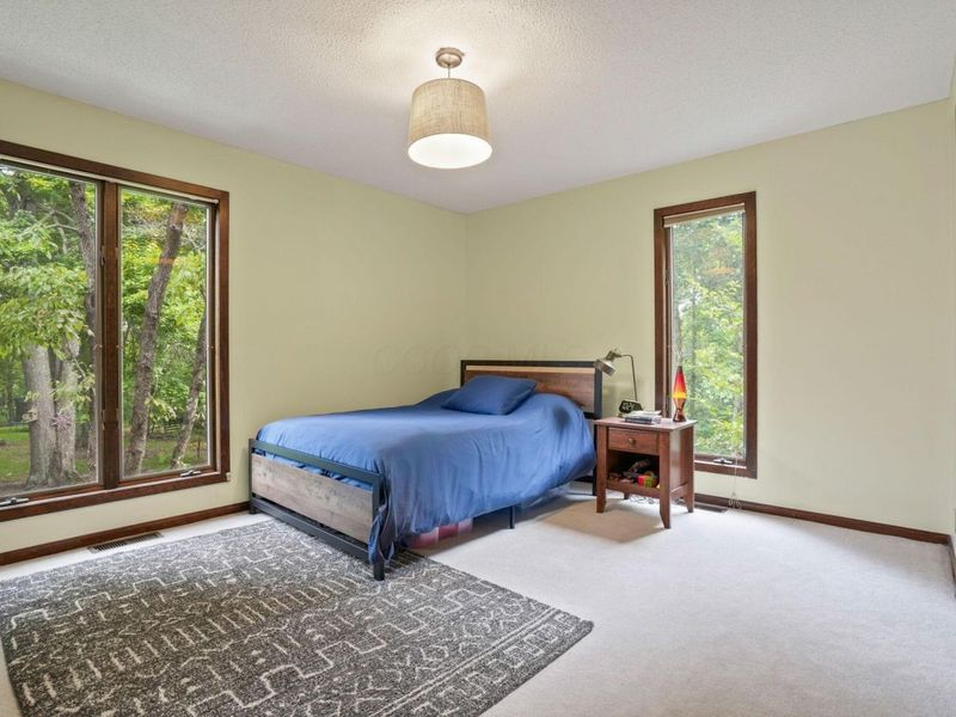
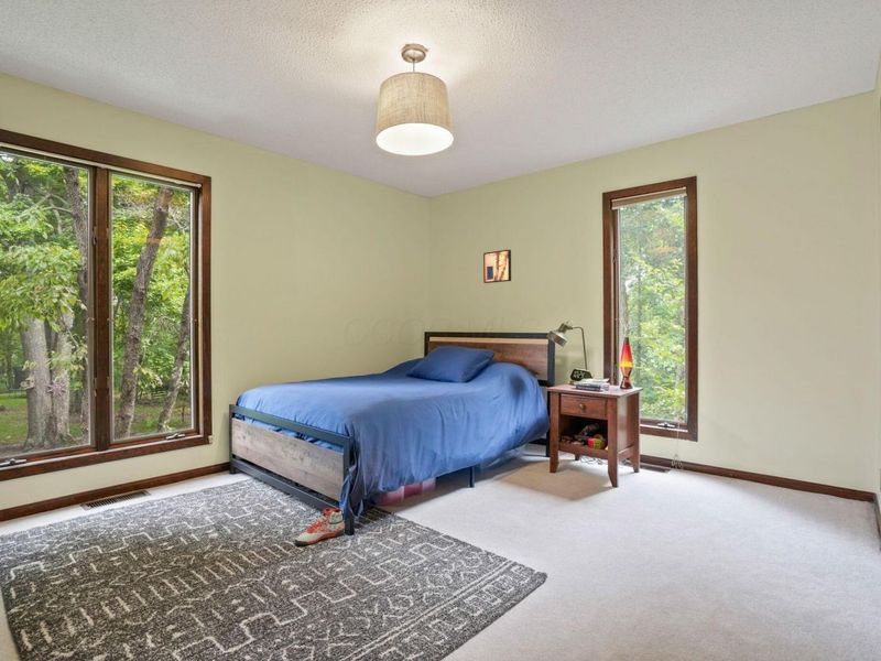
+ sneaker [294,507,346,545]
+ wall art [482,249,512,284]
